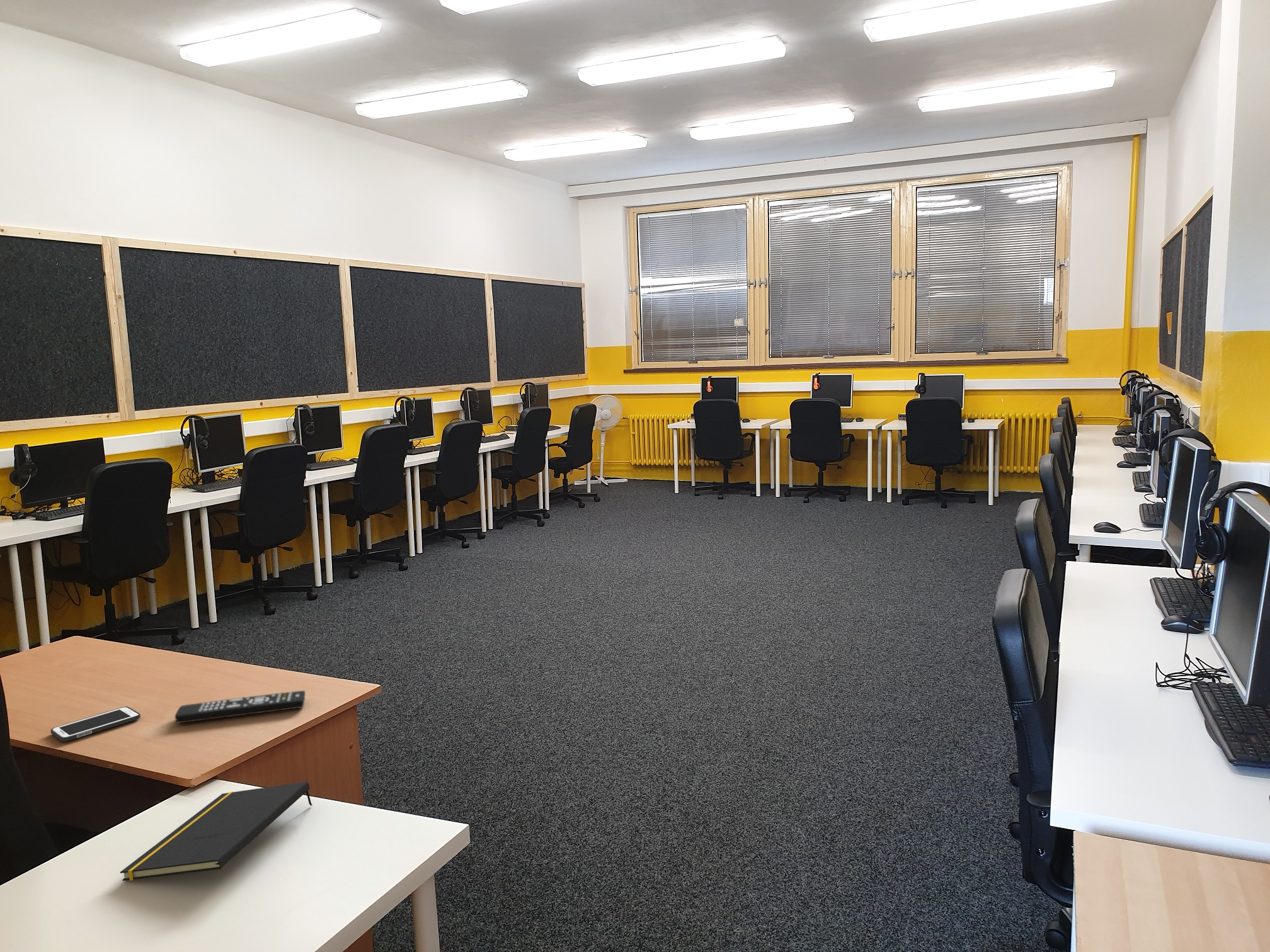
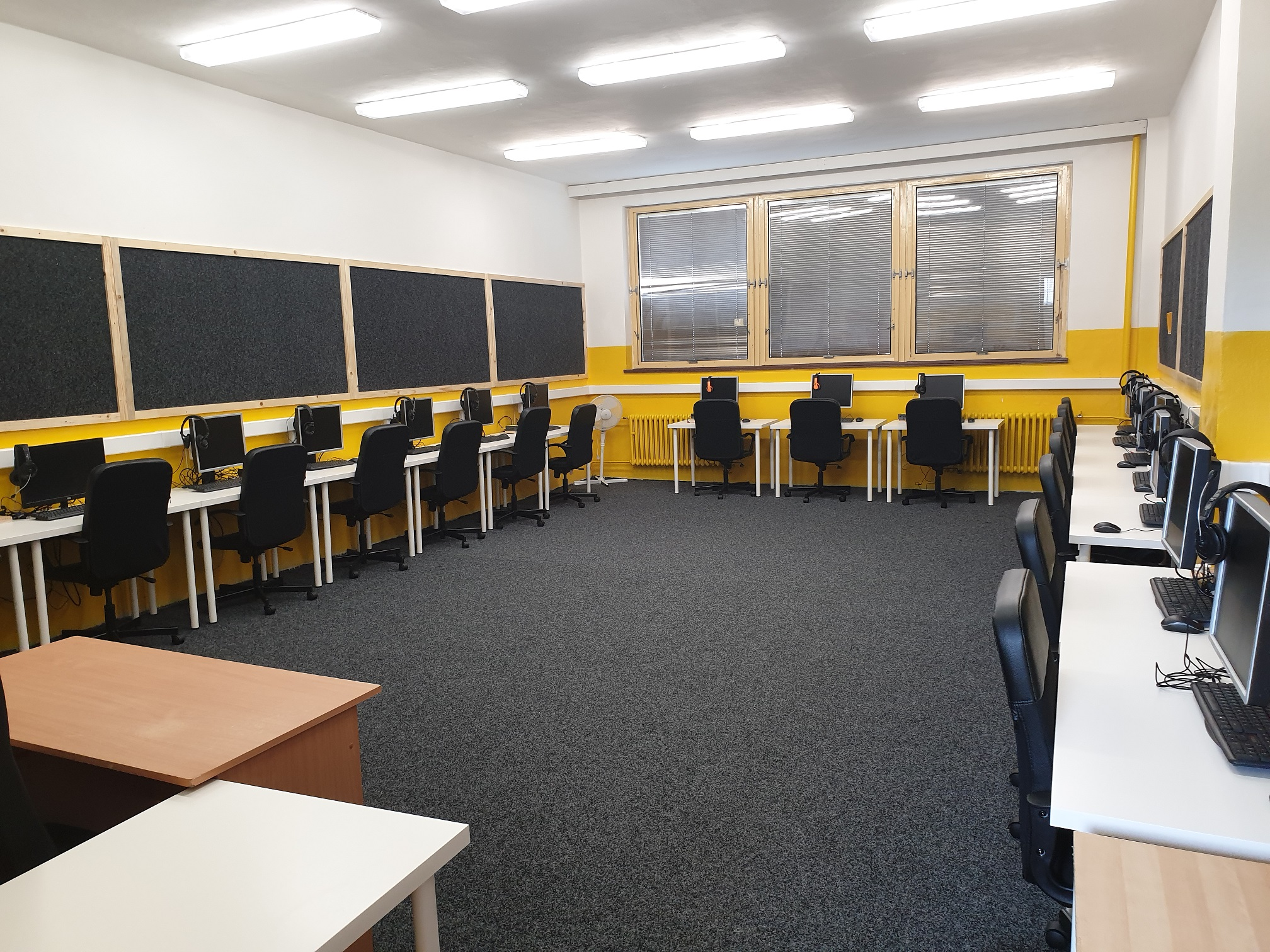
- remote control [174,690,306,724]
- notepad [120,781,313,881]
- cell phone [50,706,141,742]
